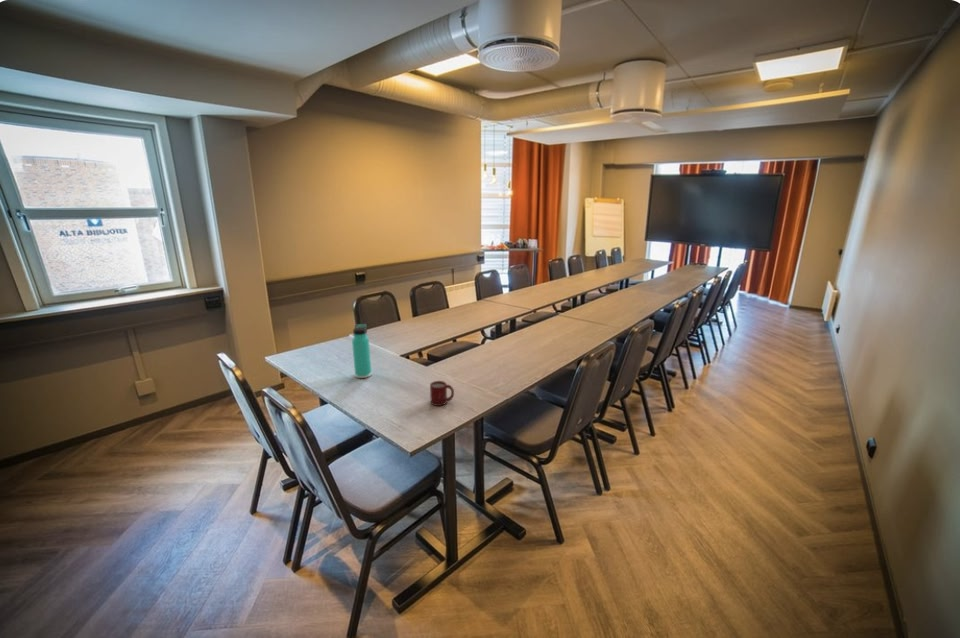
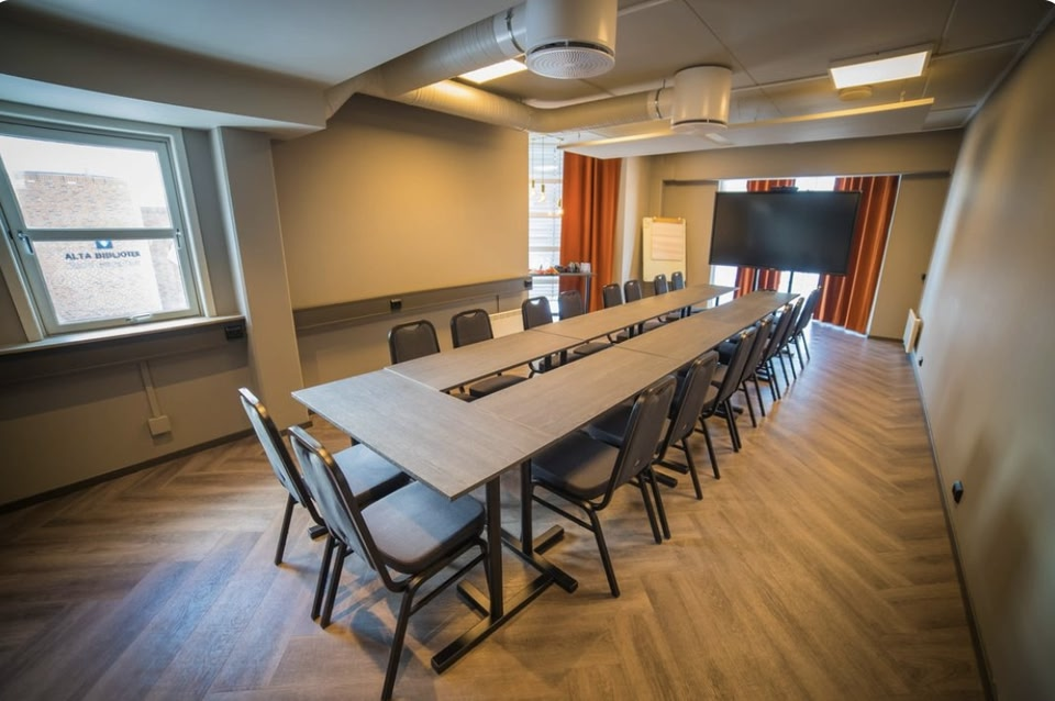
- cup [429,380,455,407]
- thermos bottle [351,323,373,379]
